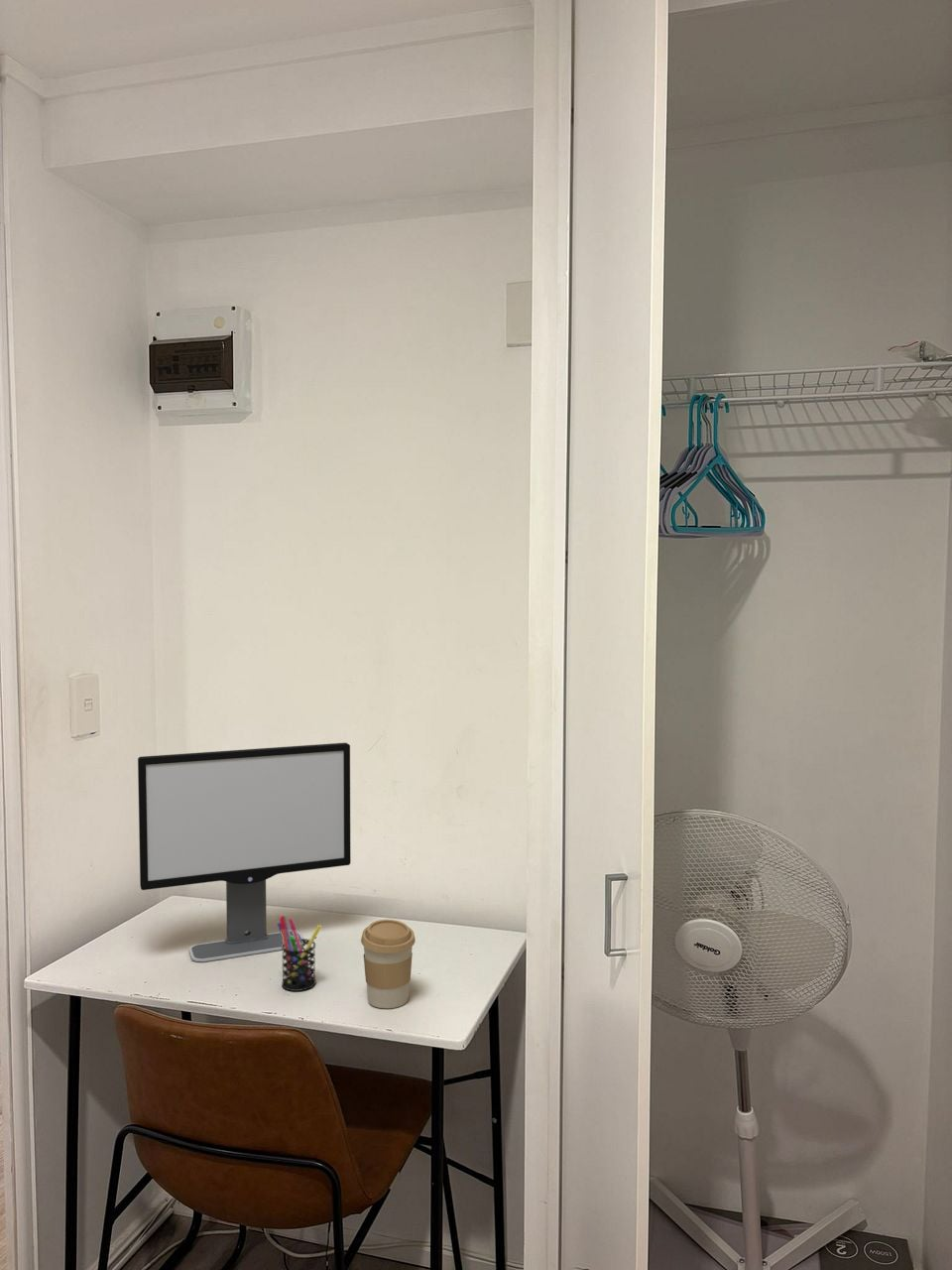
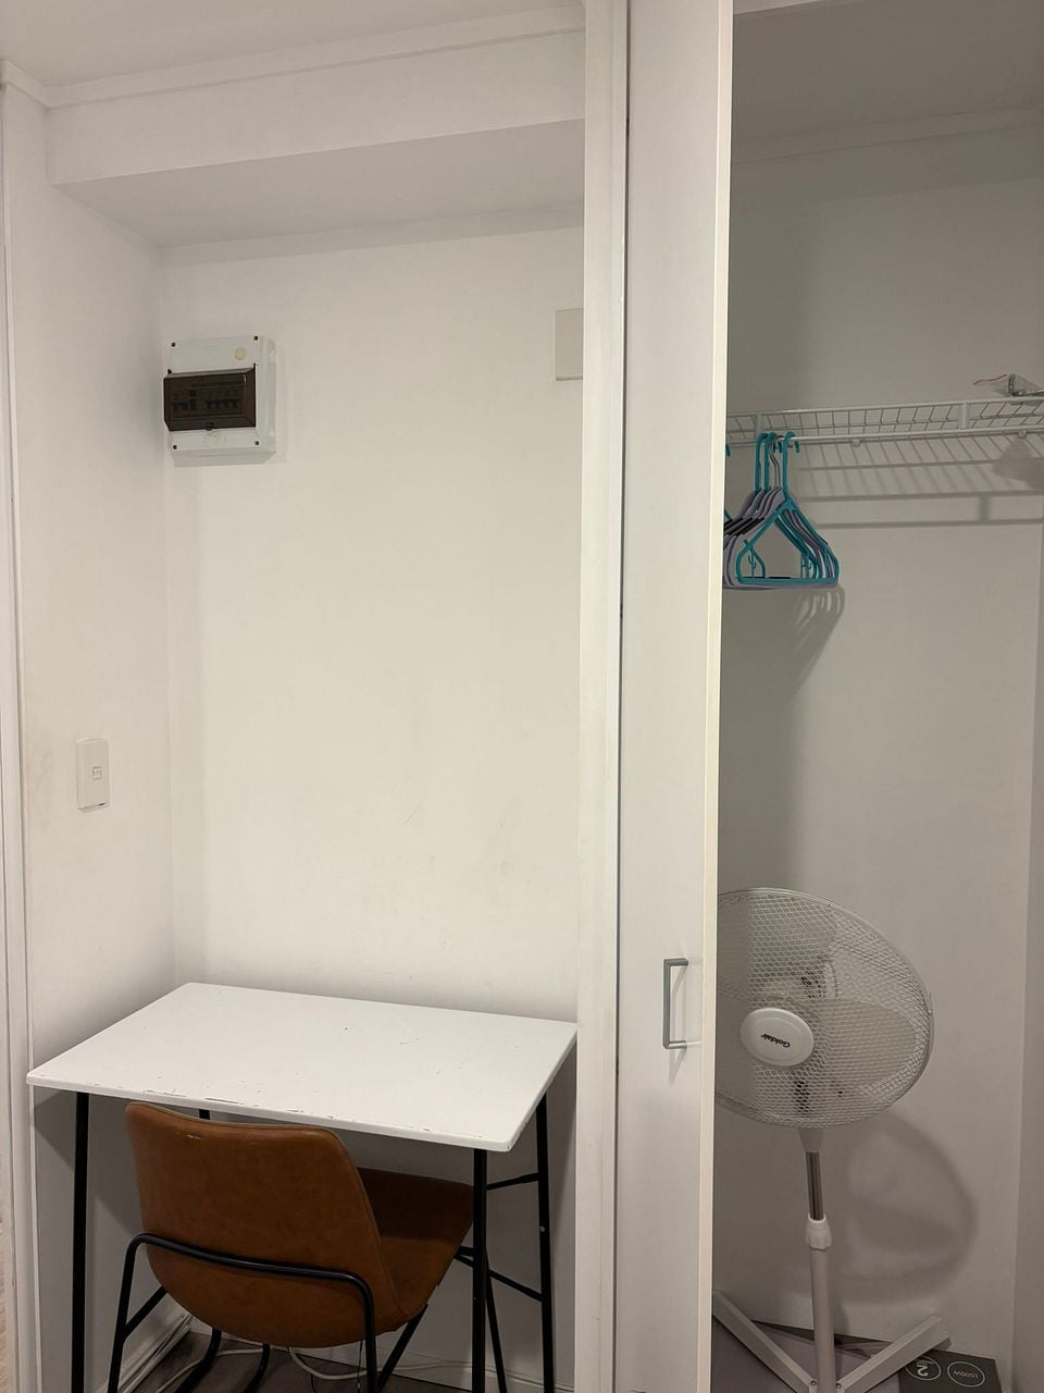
- pen holder [277,915,322,992]
- coffee cup [360,919,416,1009]
- computer monitor [137,741,352,962]
